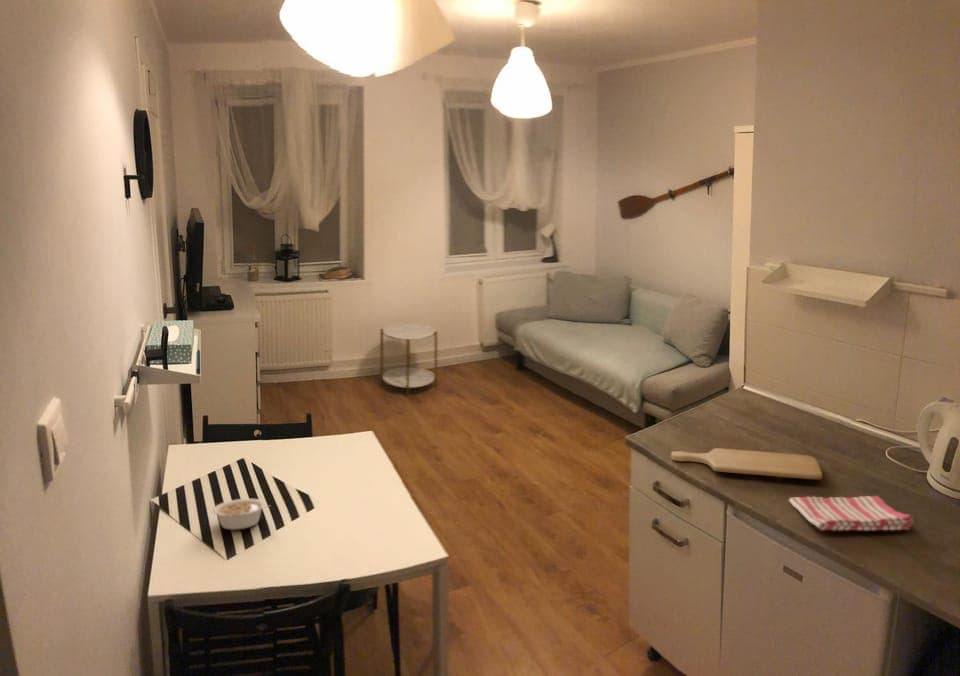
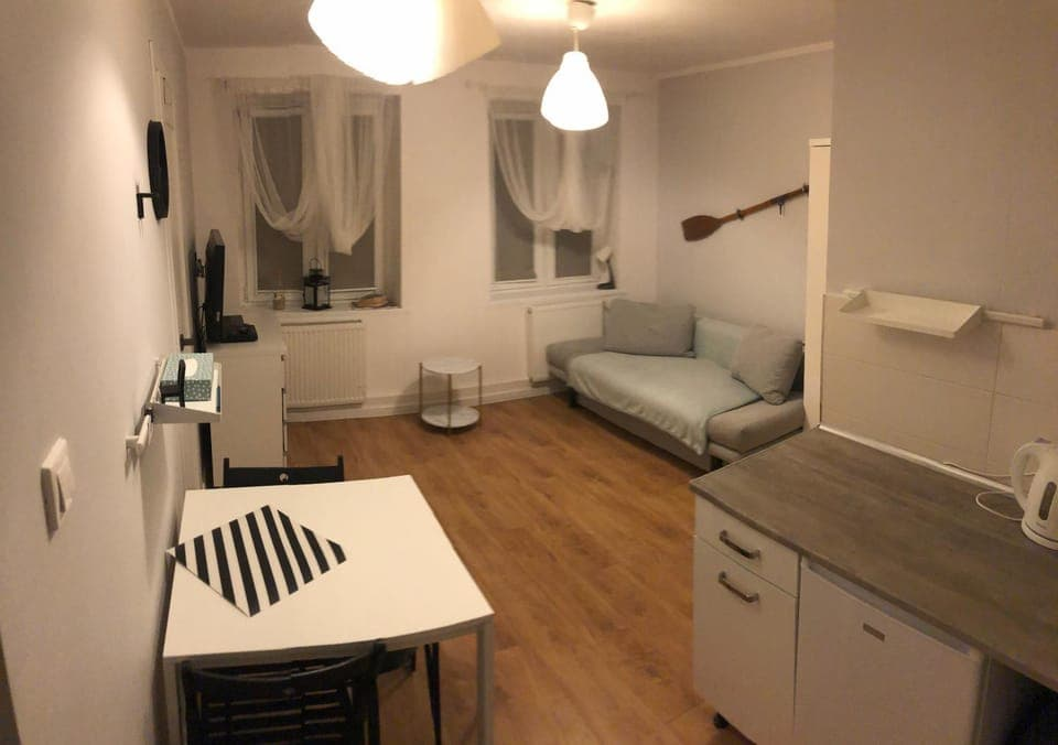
- dish towel [788,495,914,531]
- chopping board [670,447,823,480]
- legume [211,498,270,531]
